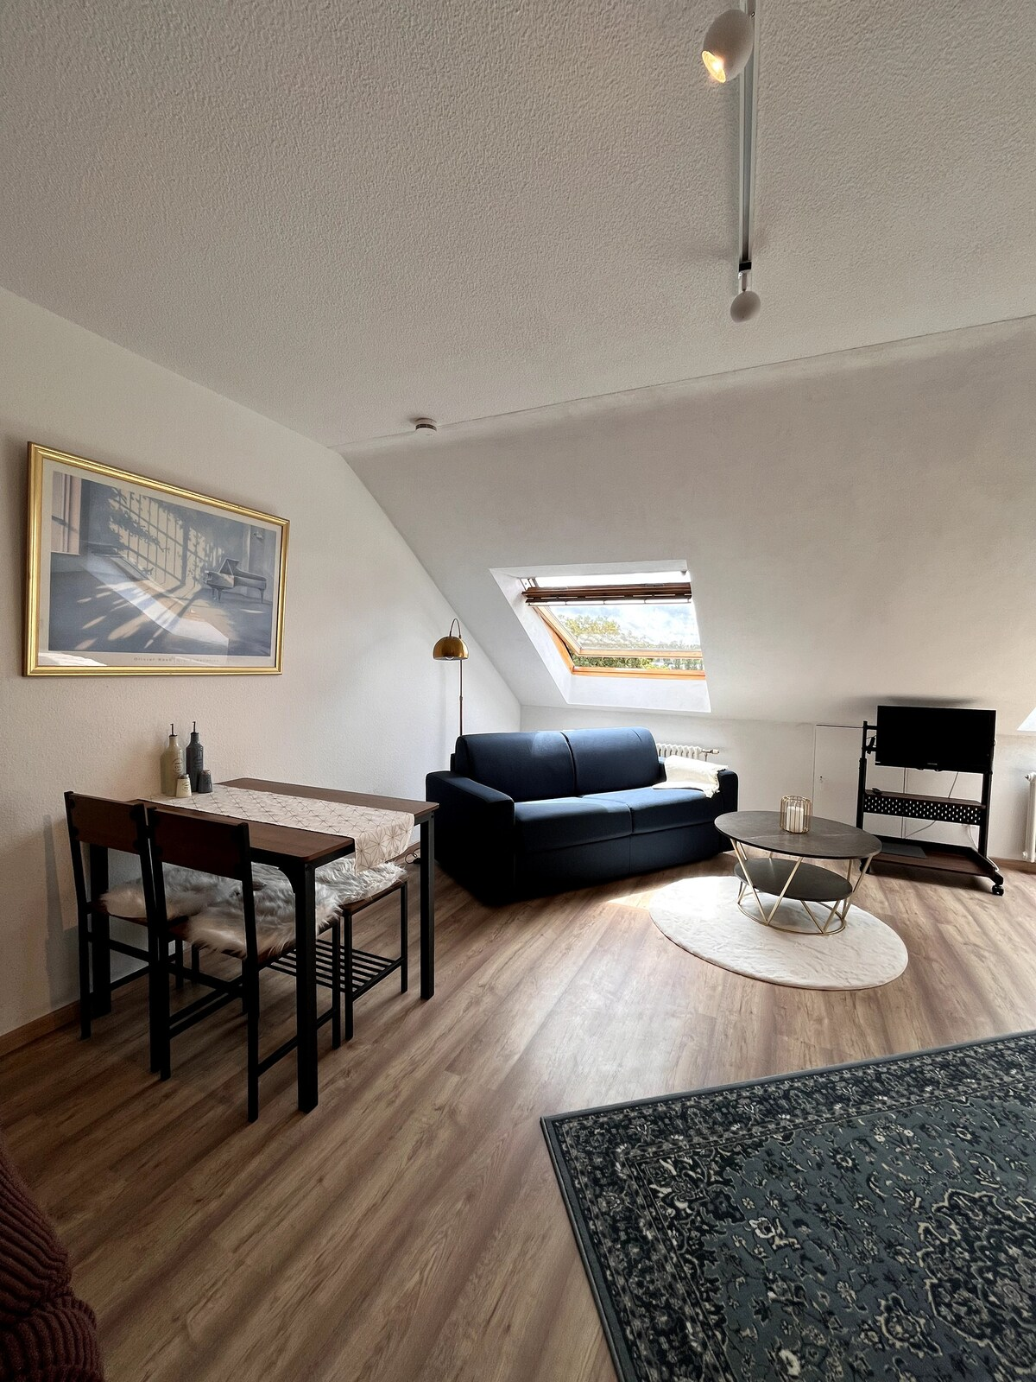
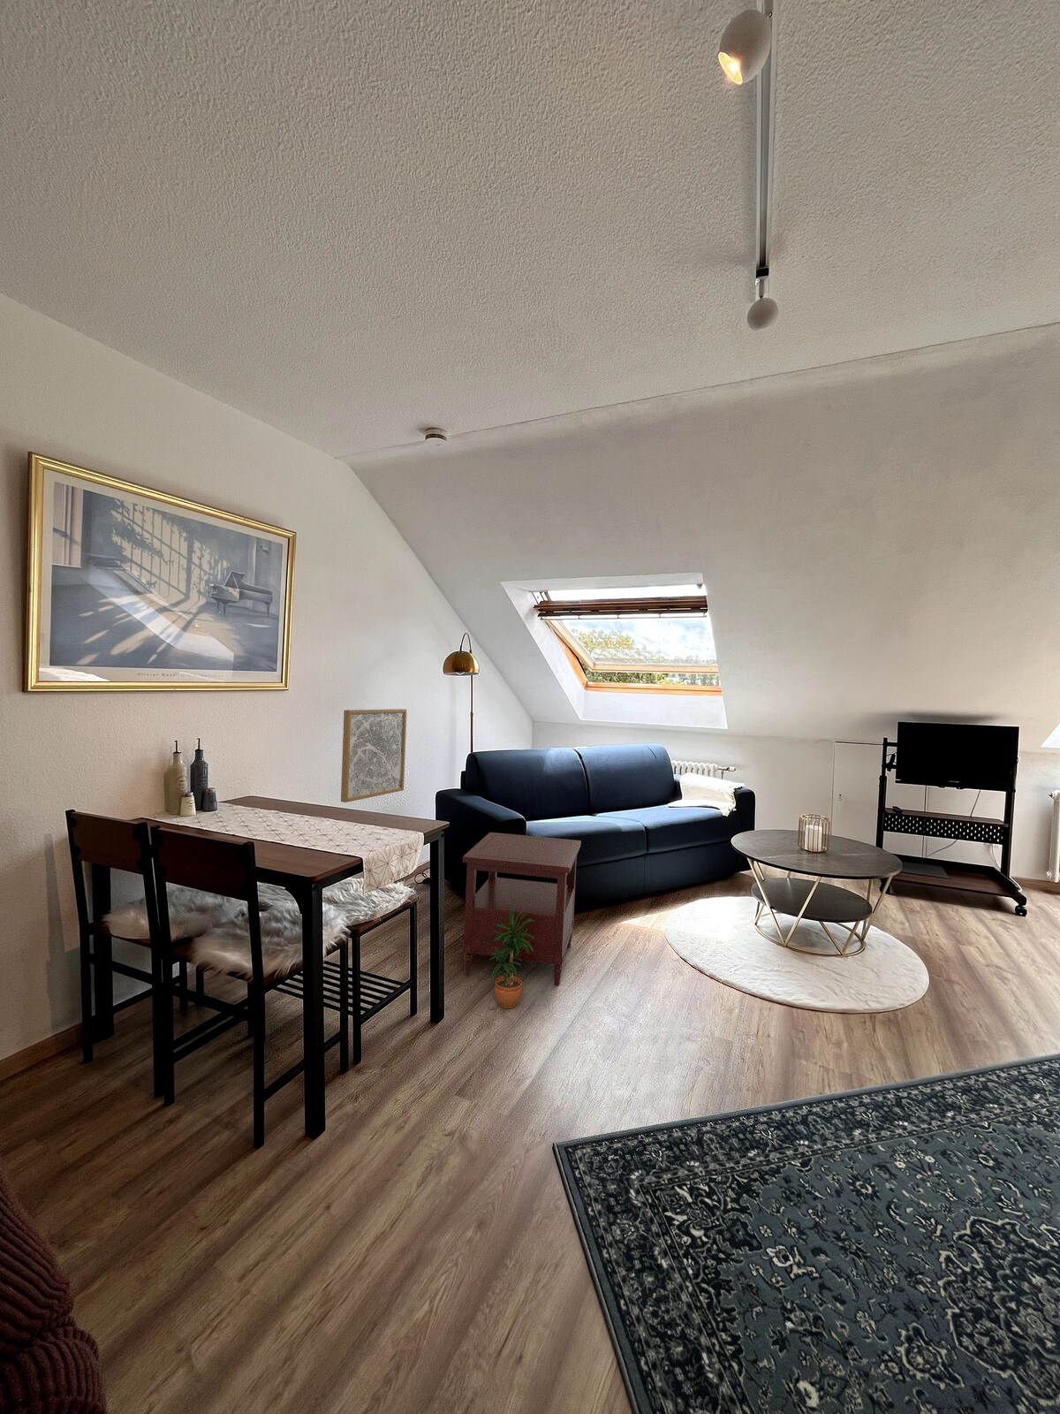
+ wall art [340,708,409,804]
+ potted plant [489,905,536,1009]
+ side table [462,832,582,988]
